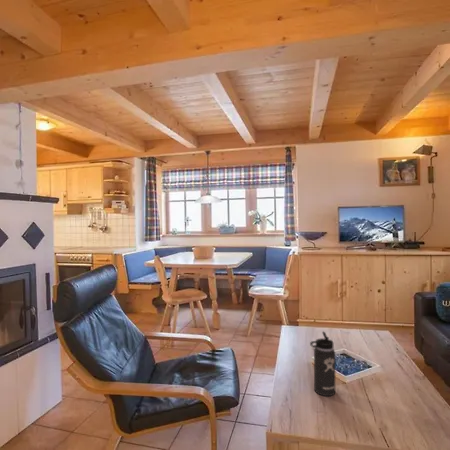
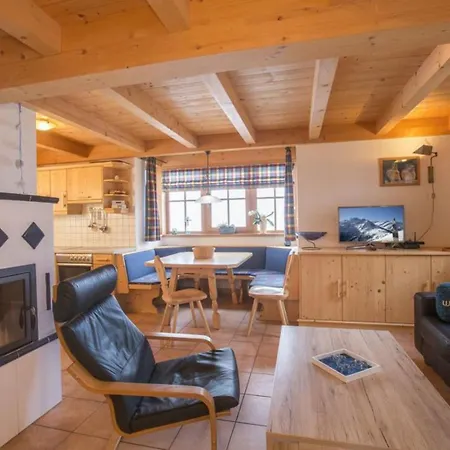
- thermos bottle [309,330,336,397]
